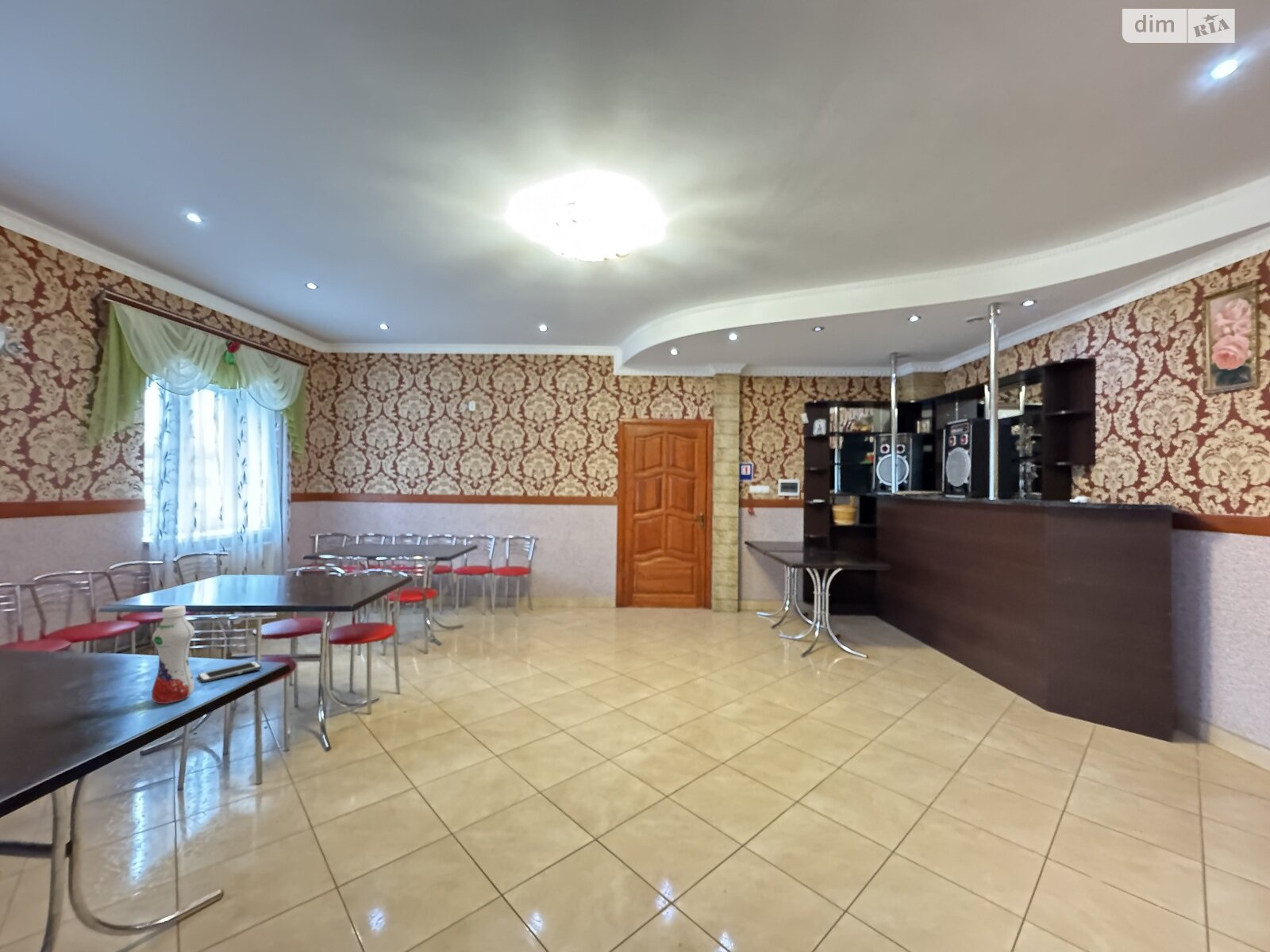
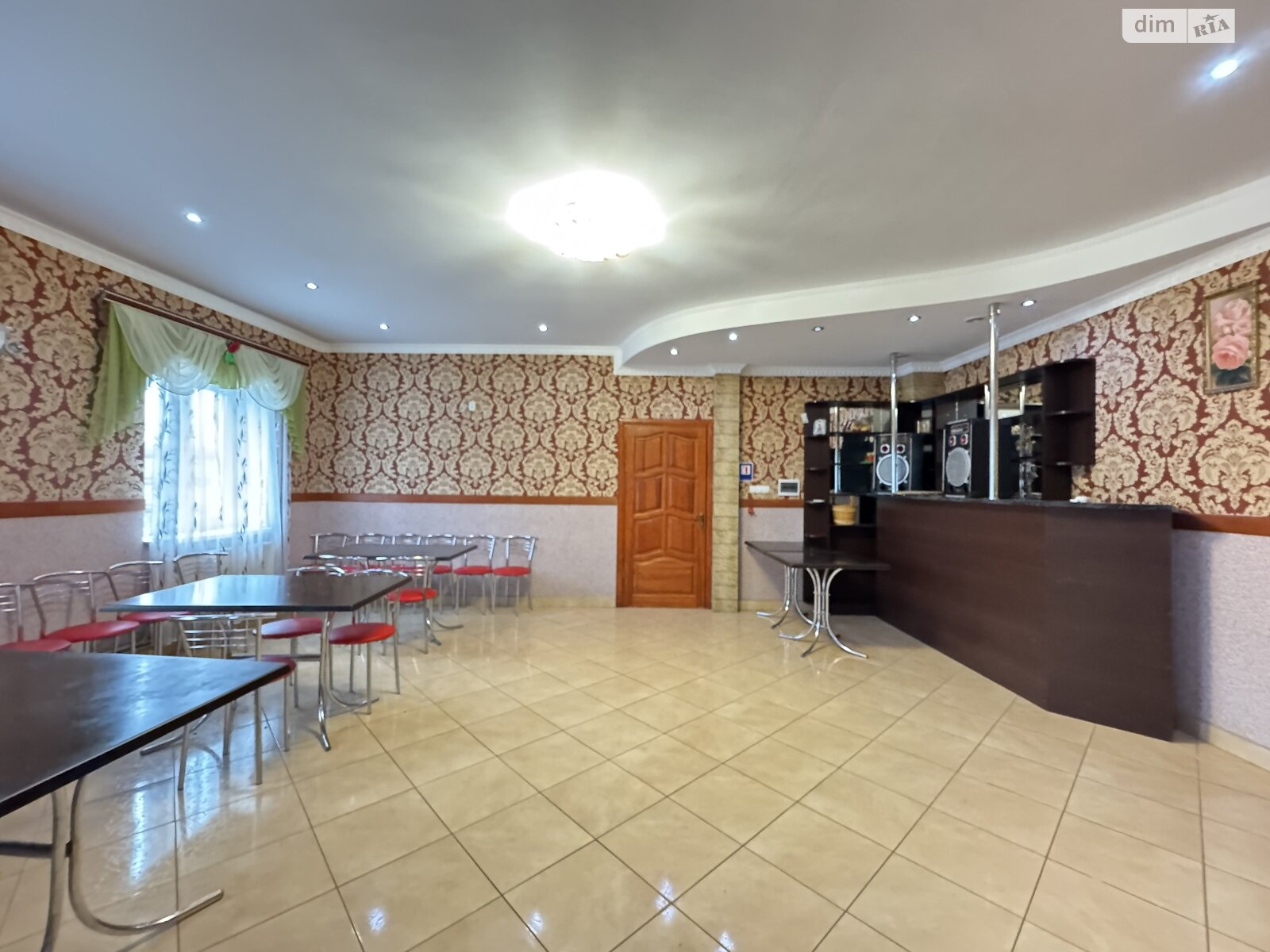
- beverage bottle [151,605,195,704]
- cell phone [197,660,263,683]
